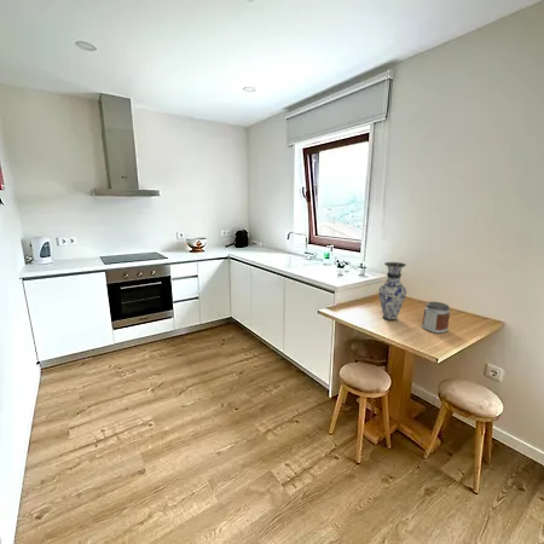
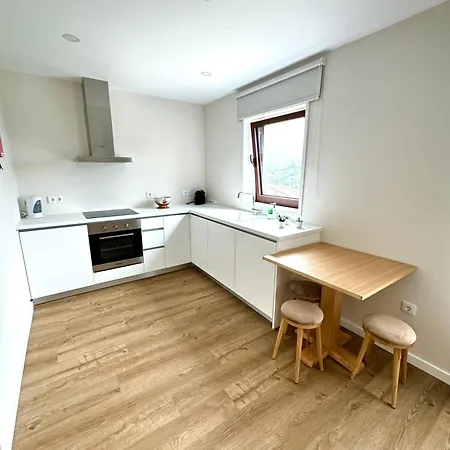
- vase [377,261,407,322]
- jar [421,301,452,335]
